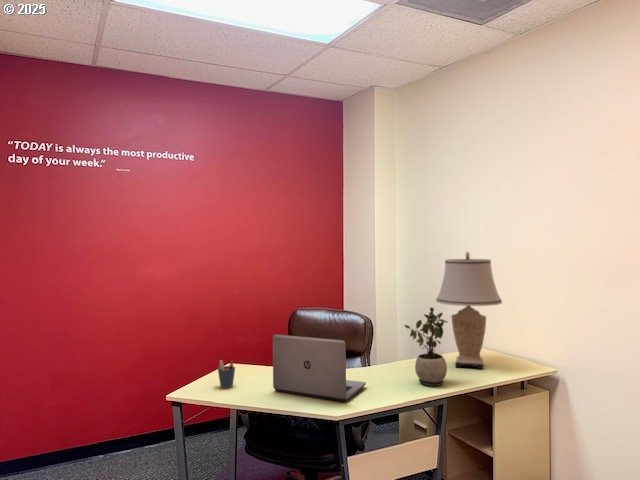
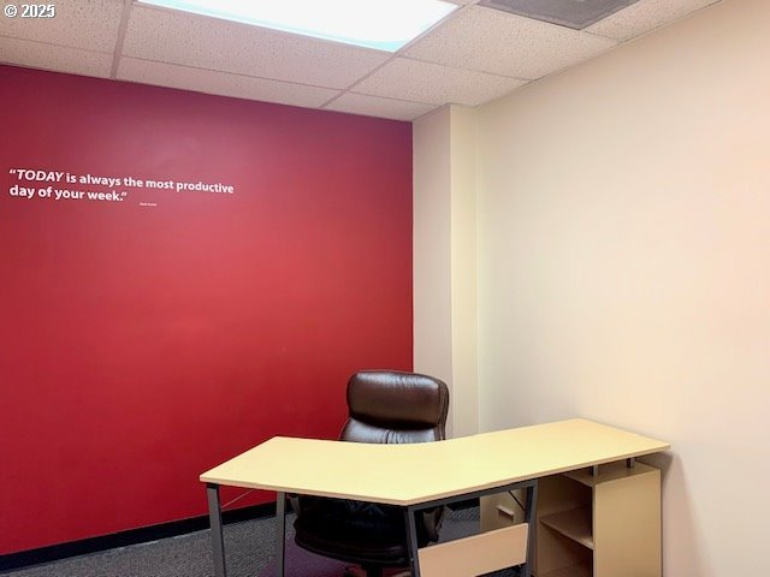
- pen holder [217,359,236,389]
- laptop [272,333,367,402]
- potted plant [403,306,449,387]
- table lamp [435,251,503,370]
